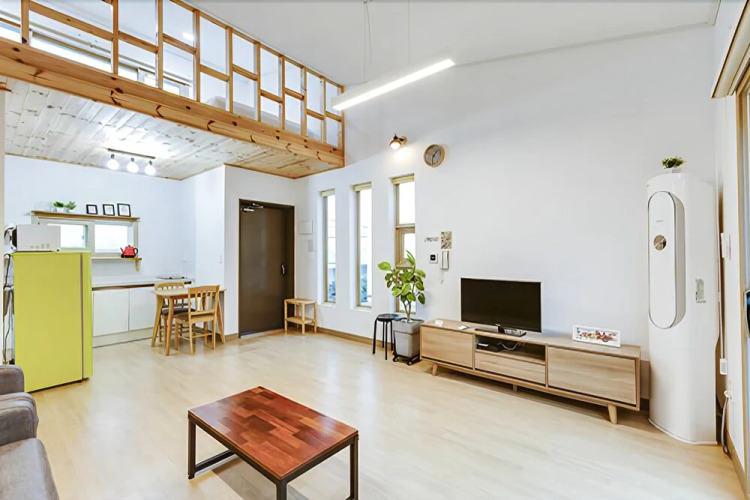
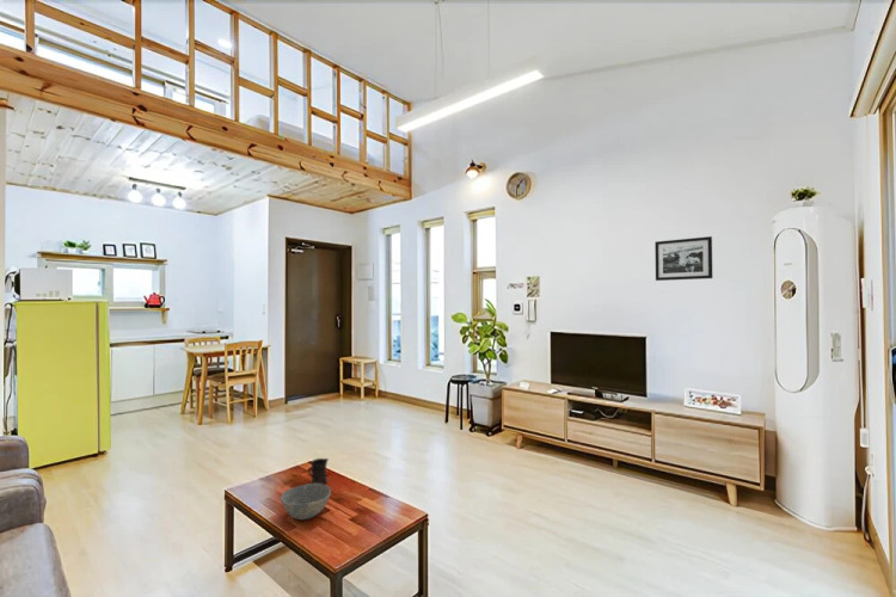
+ picture frame [653,235,713,282]
+ mug [307,457,330,485]
+ bowl [280,482,332,521]
